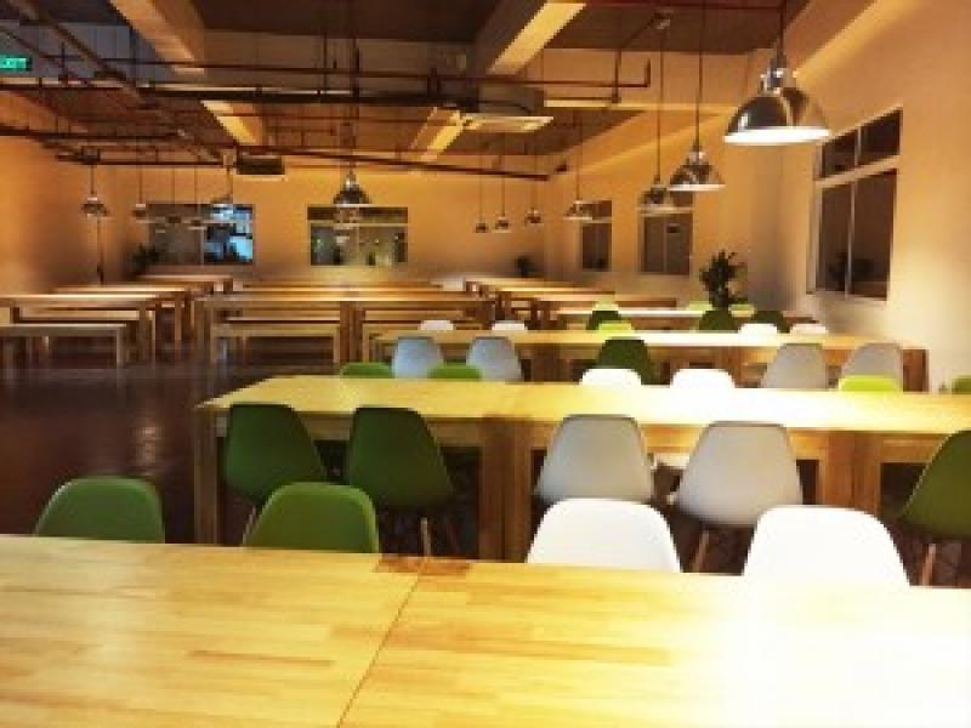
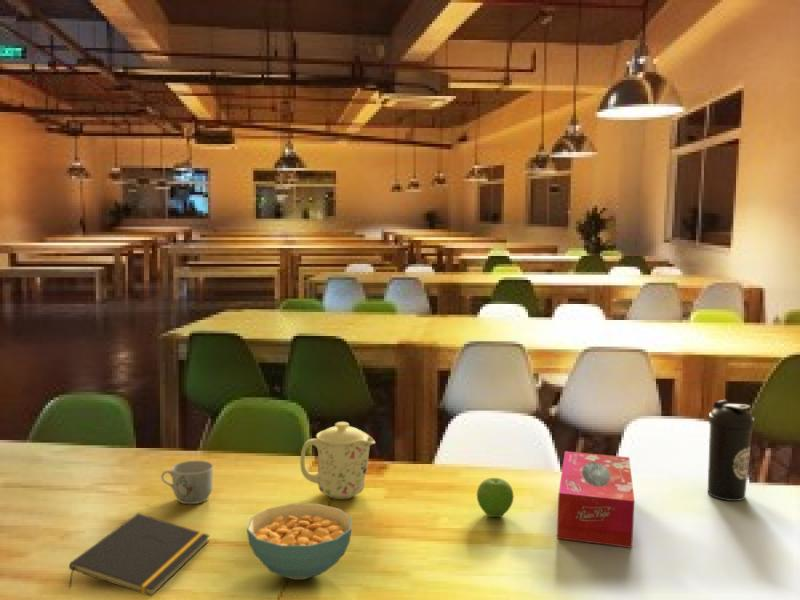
+ mug [160,460,214,505]
+ water bottle [707,399,756,502]
+ mug [299,421,376,500]
+ fruit [476,477,515,518]
+ cereal bowl [246,503,353,581]
+ notepad [68,512,211,597]
+ tissue box [556,450,635,549]
